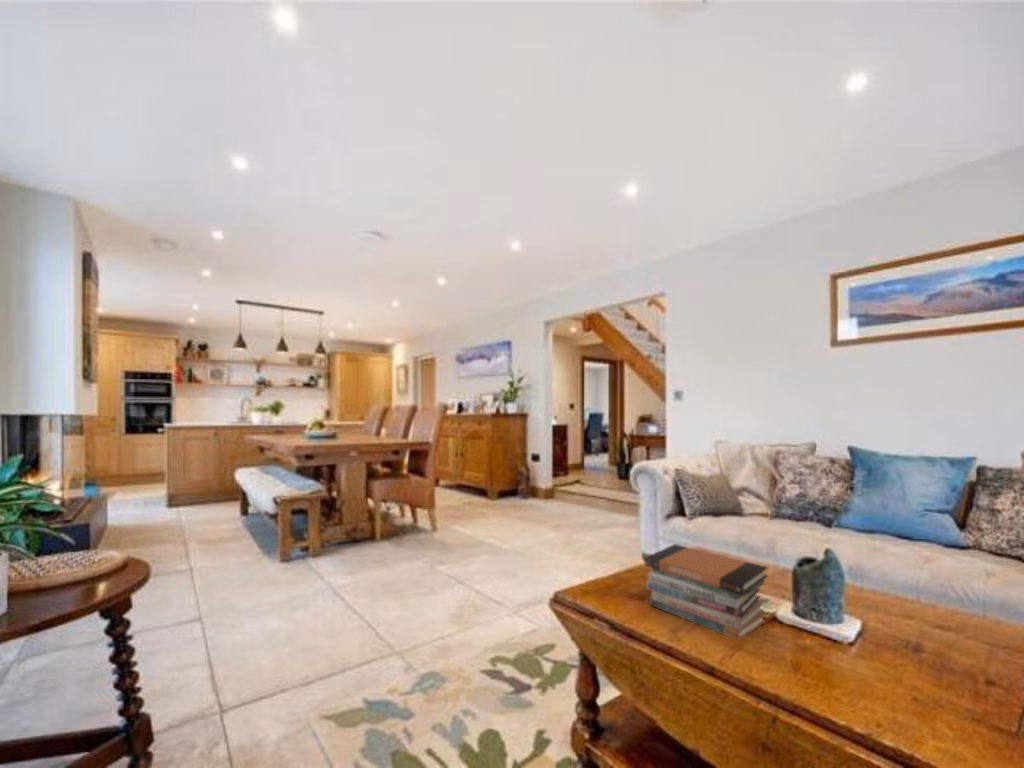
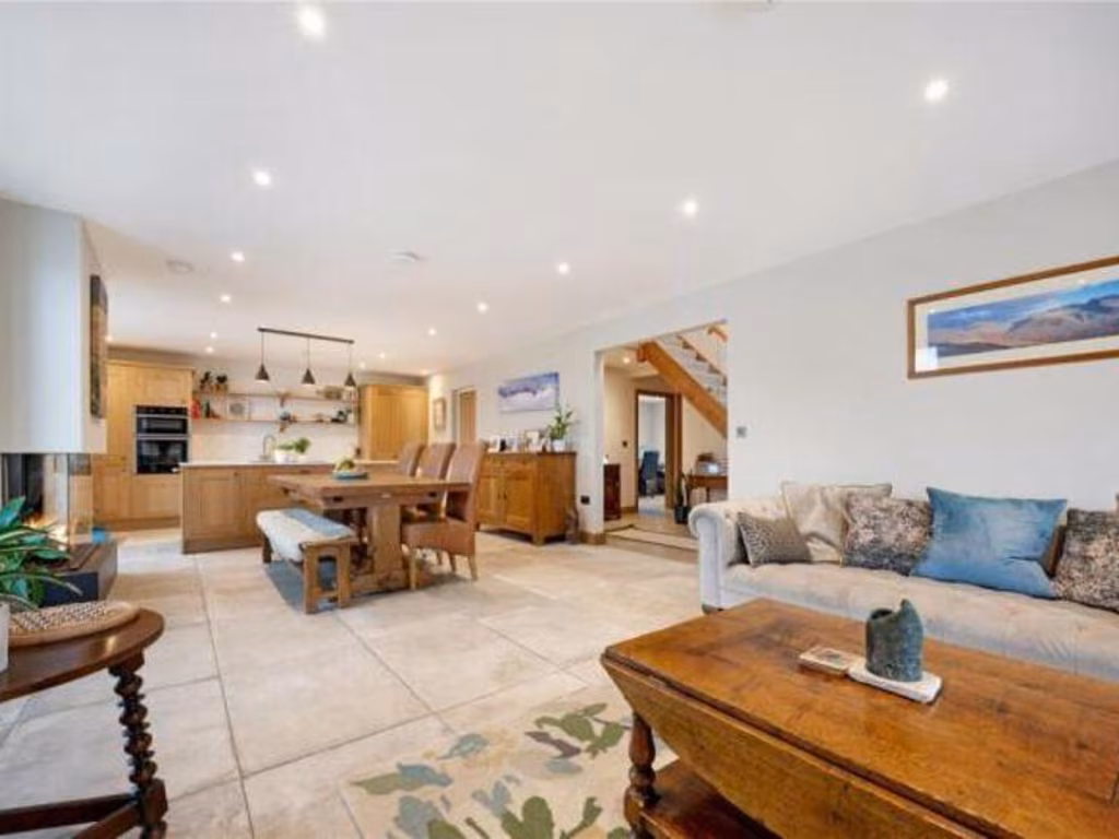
- book stack [645,543,769,642]
